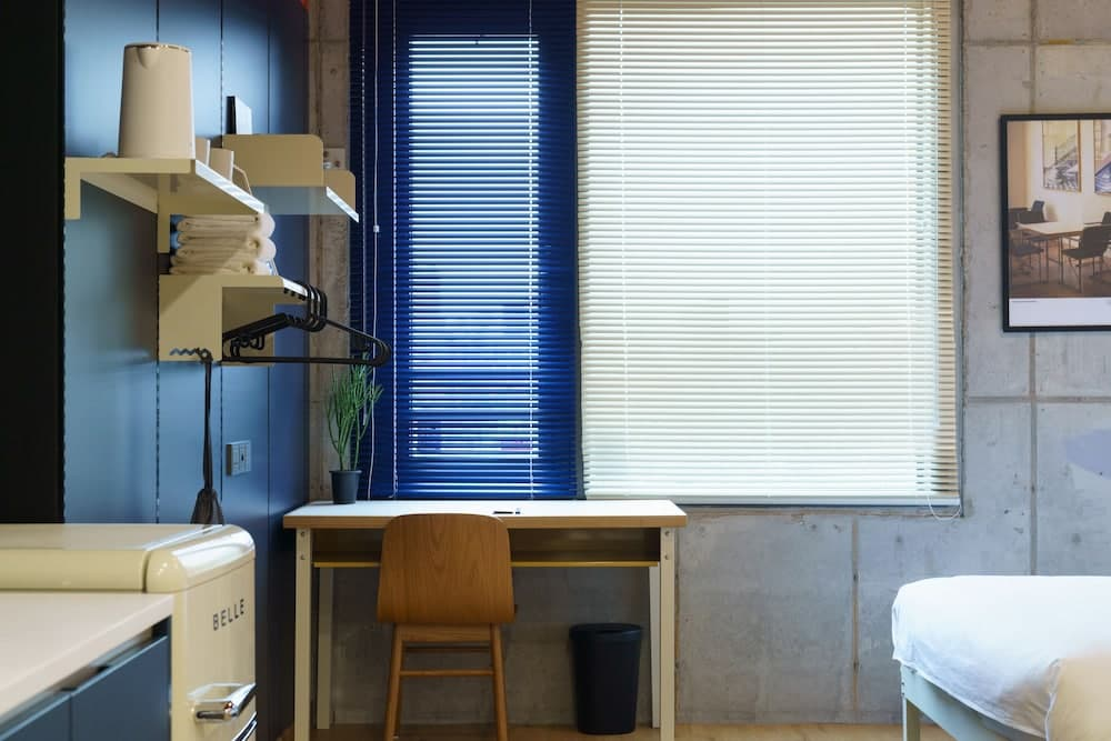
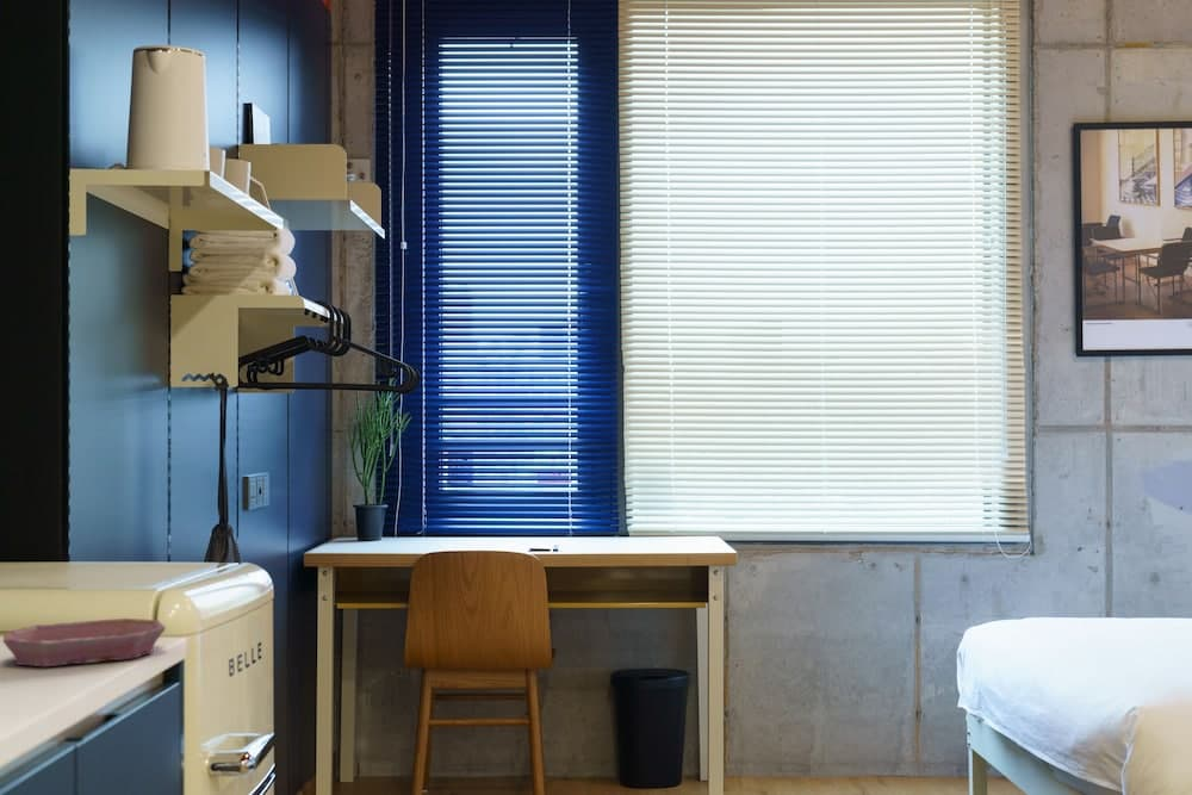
+ bowl [2,617,167,667]
